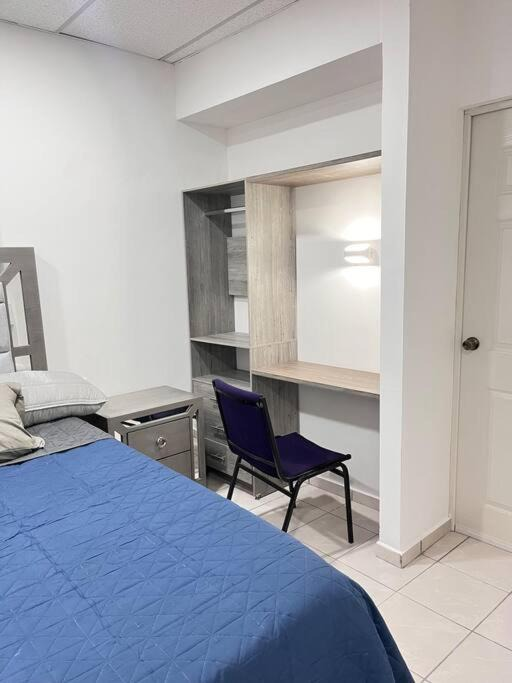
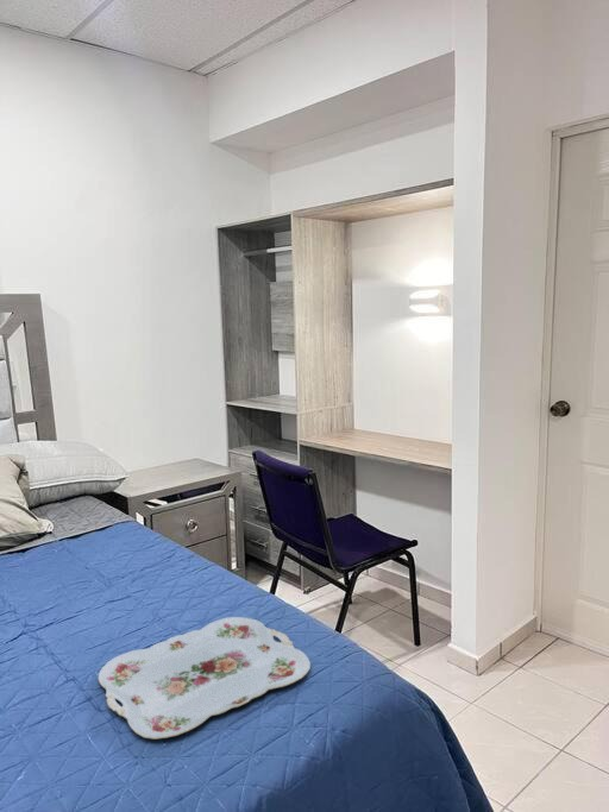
+ serving tray [98,616,312,741]
